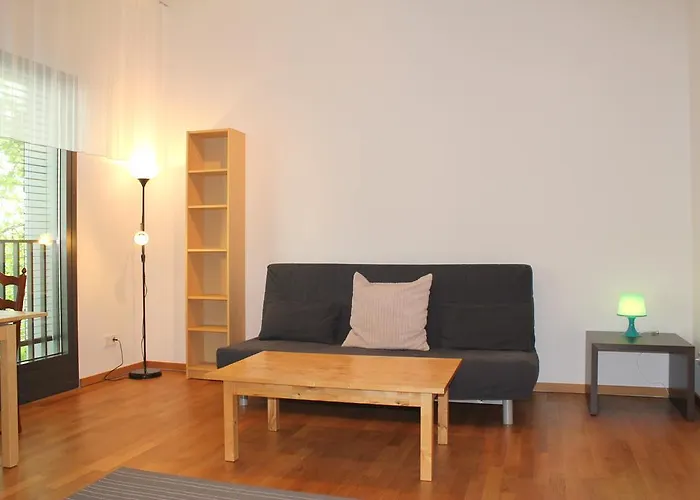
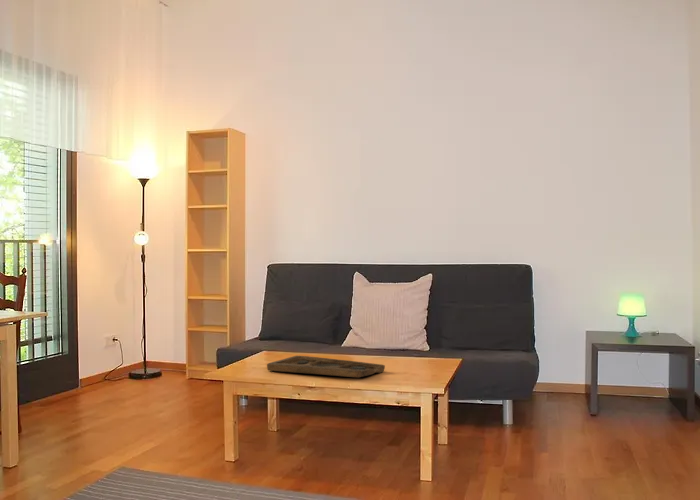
+ decorative tray [266,355,386,379]
